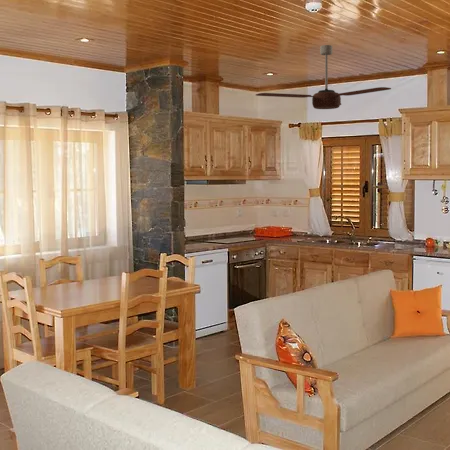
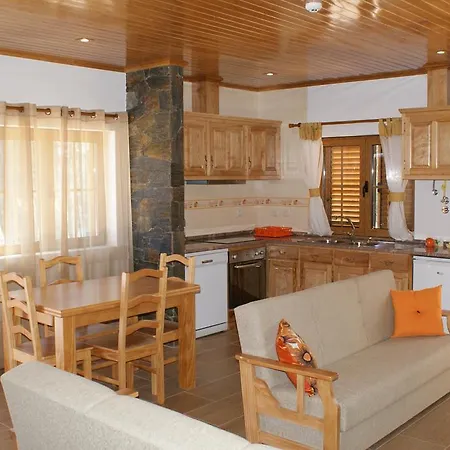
- ceiling fan [255,44,392,110]
